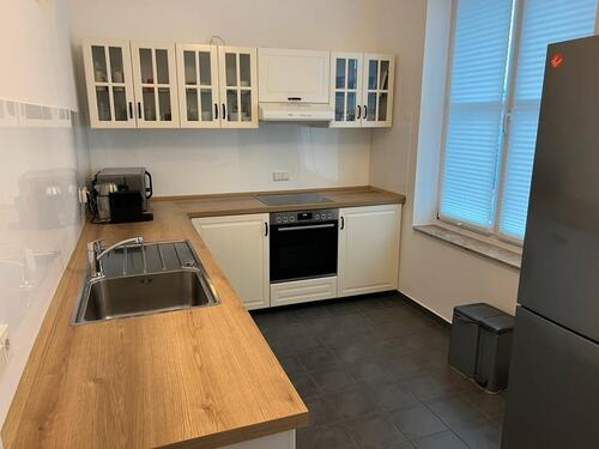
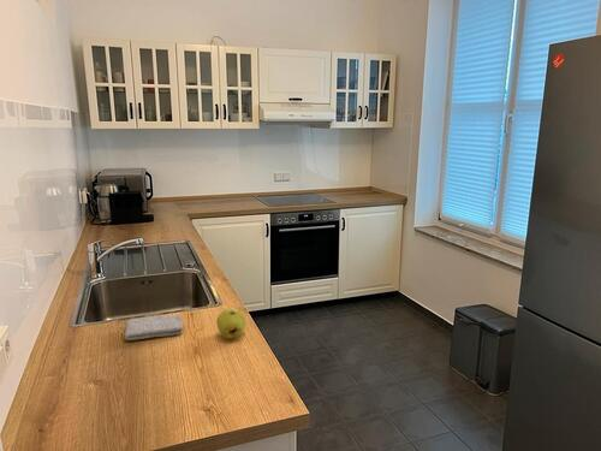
+ washcloth [124,314,184,342]
+ fruit [215,307,246,340]
